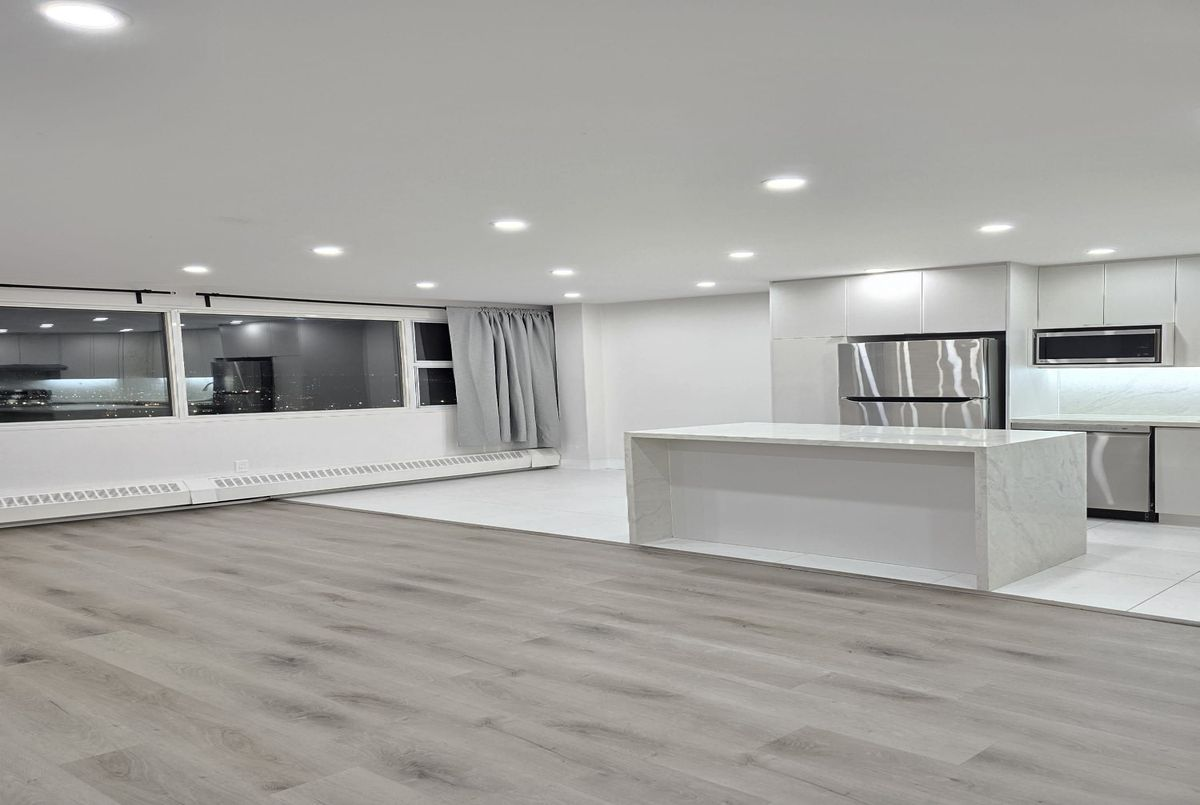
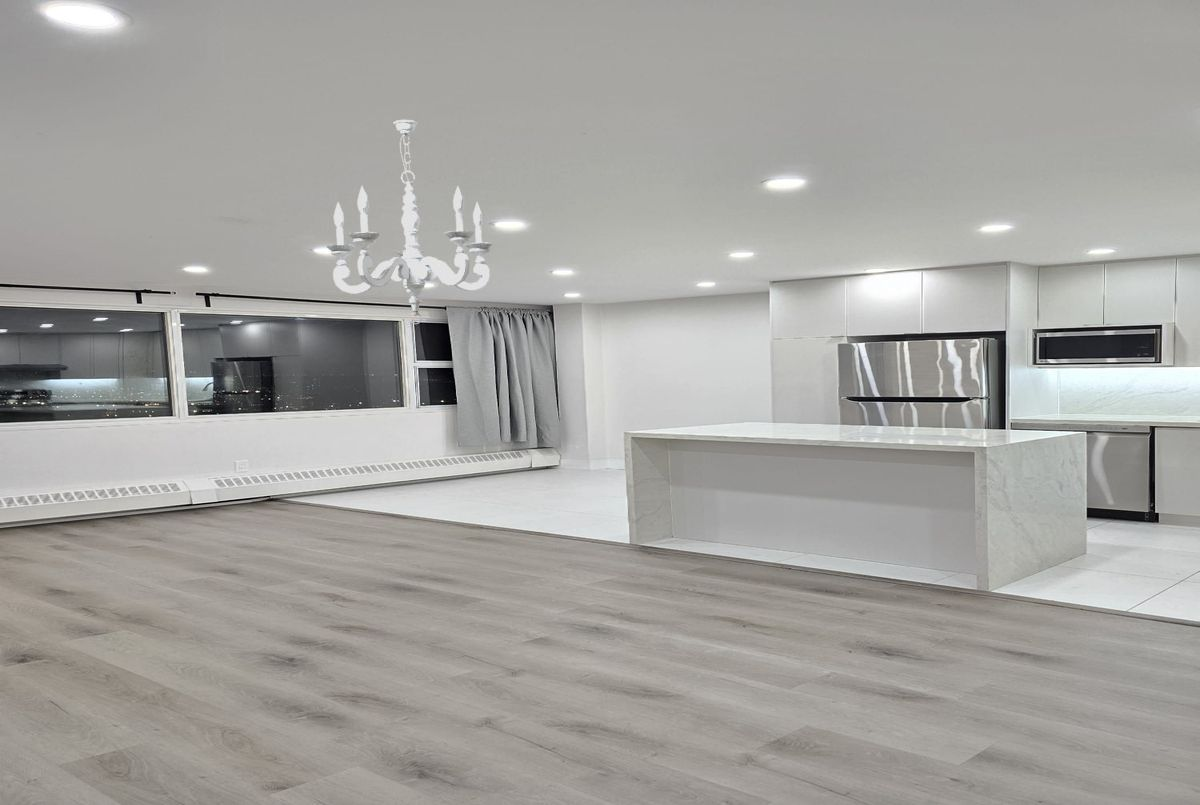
+ chandelier [326,119,494,325]
